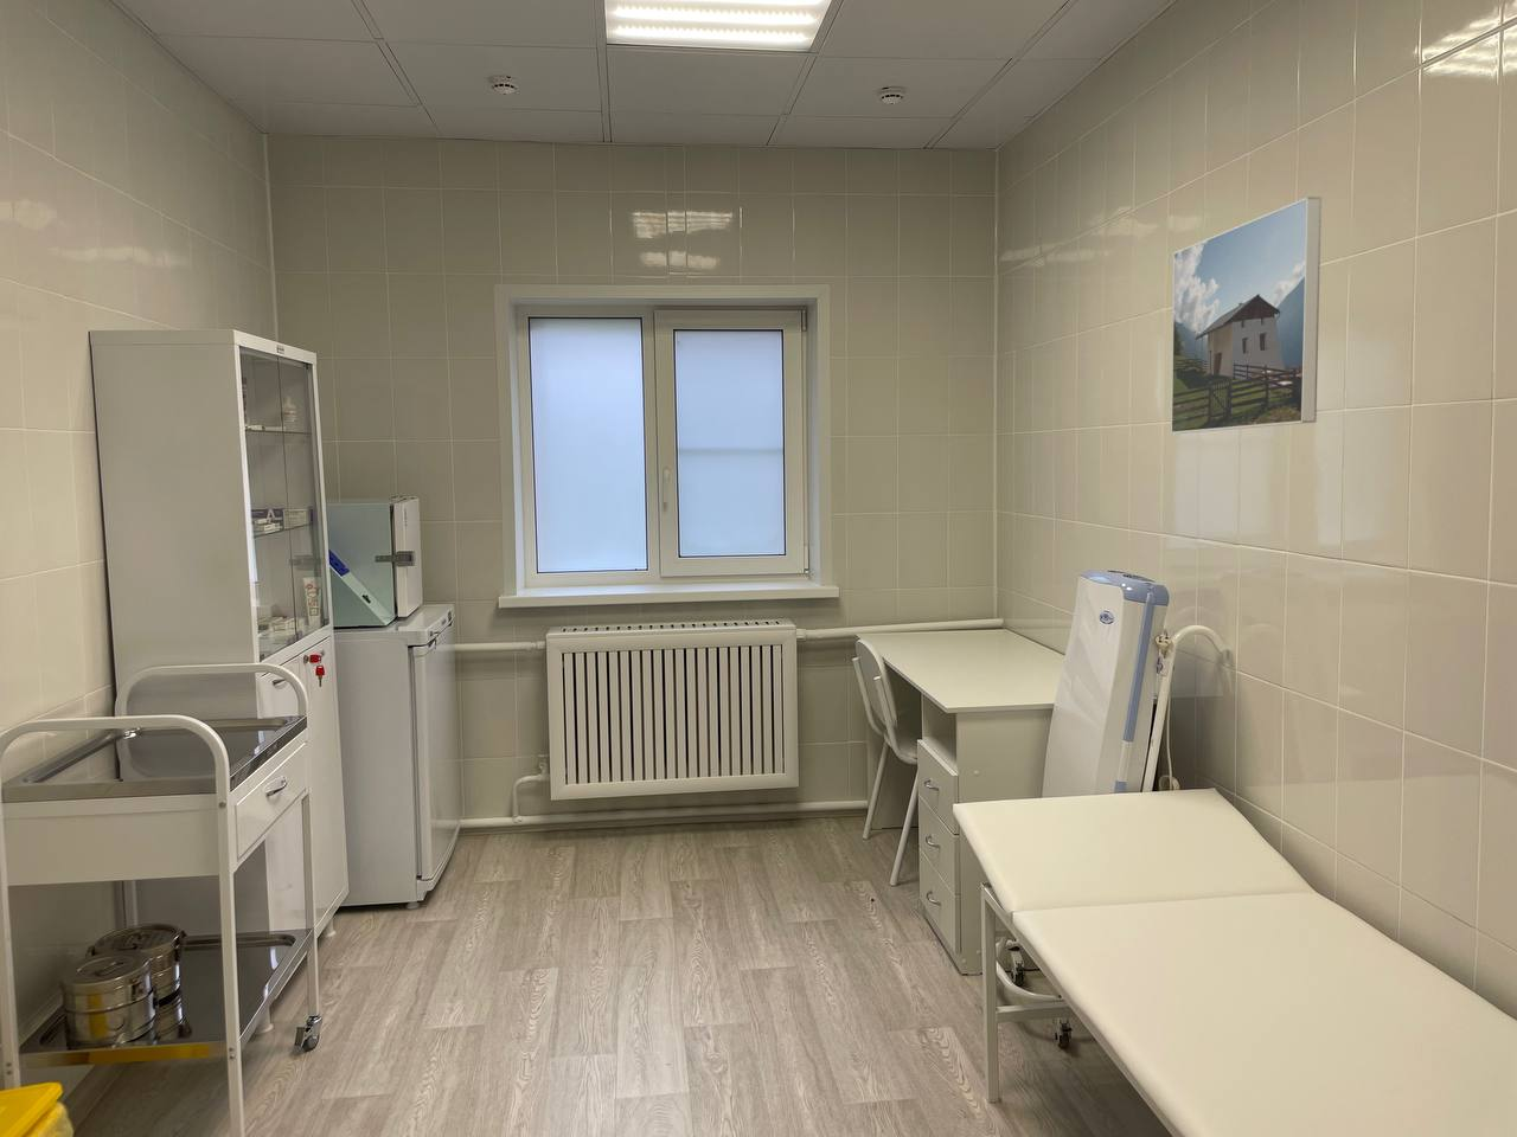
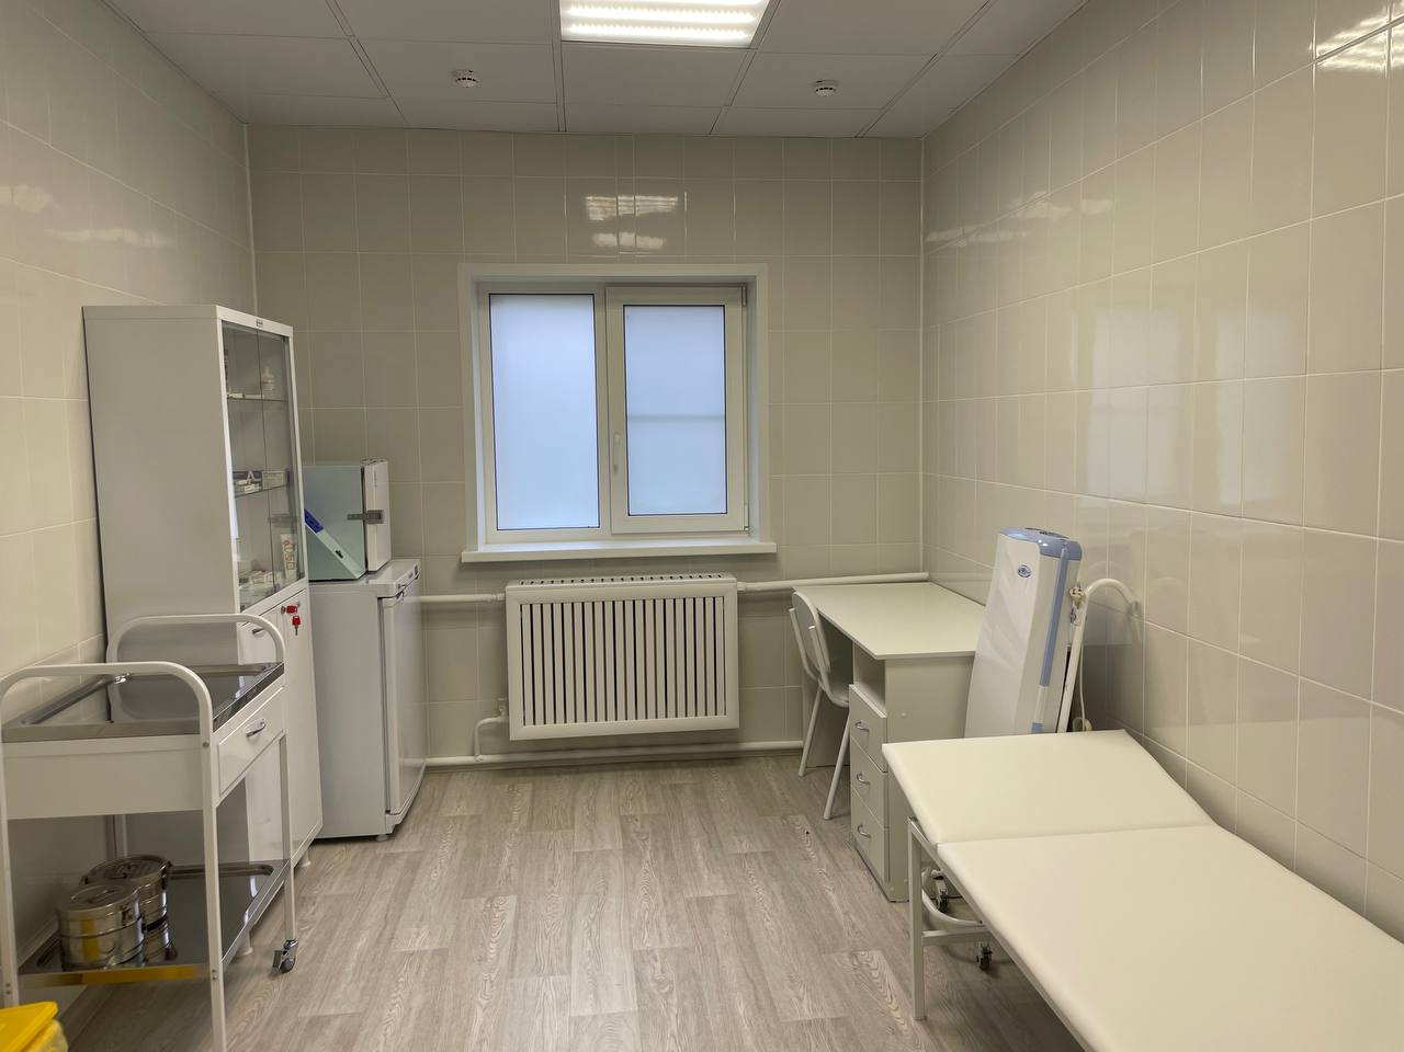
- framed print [1169,196,1322,435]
